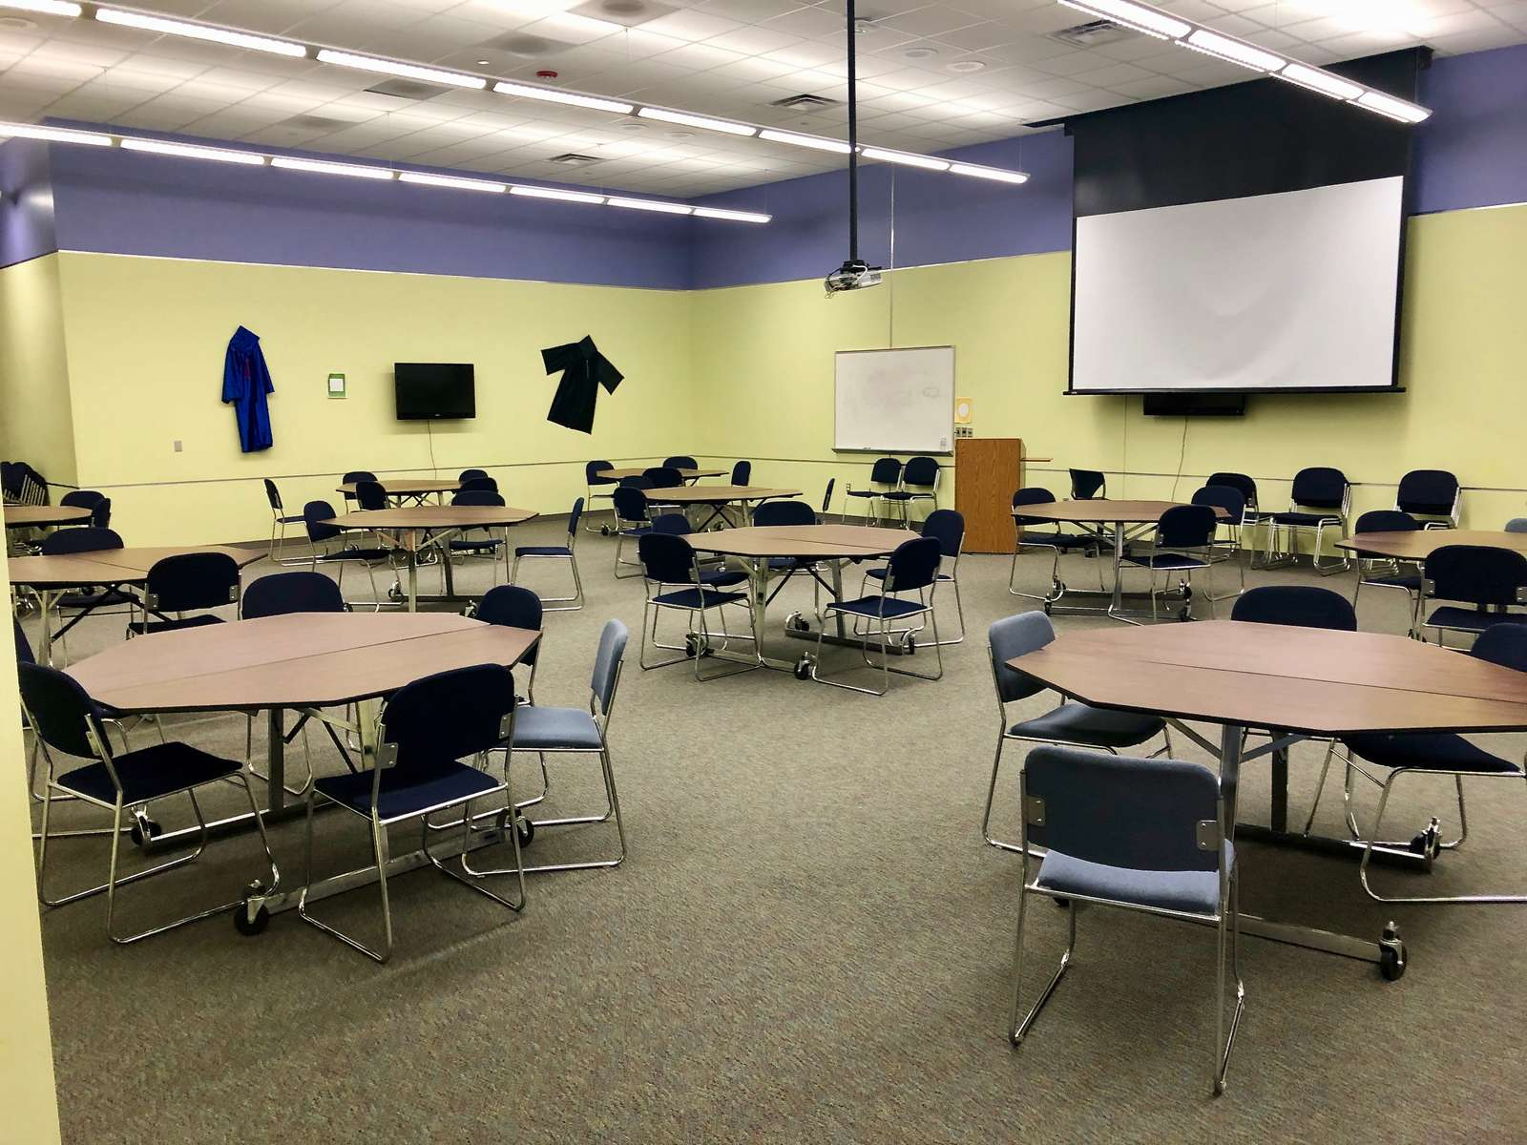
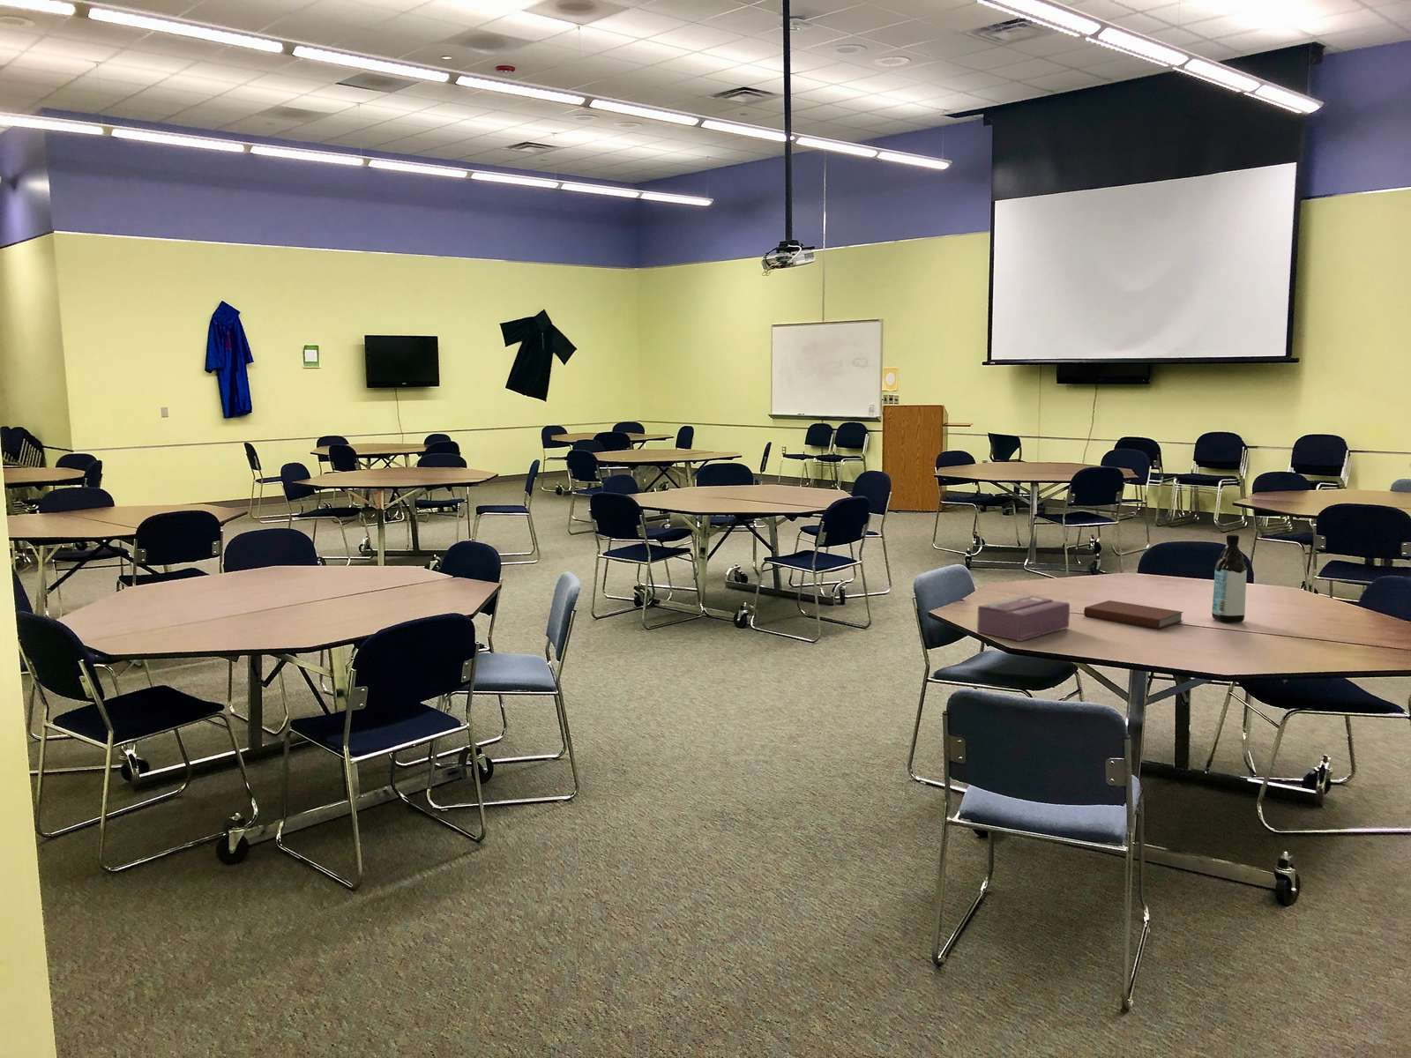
+ book [1083,599,1184,629]
+ tissue box [977,593,1071,642]
+ water bottle [1211,533,1249,623]
